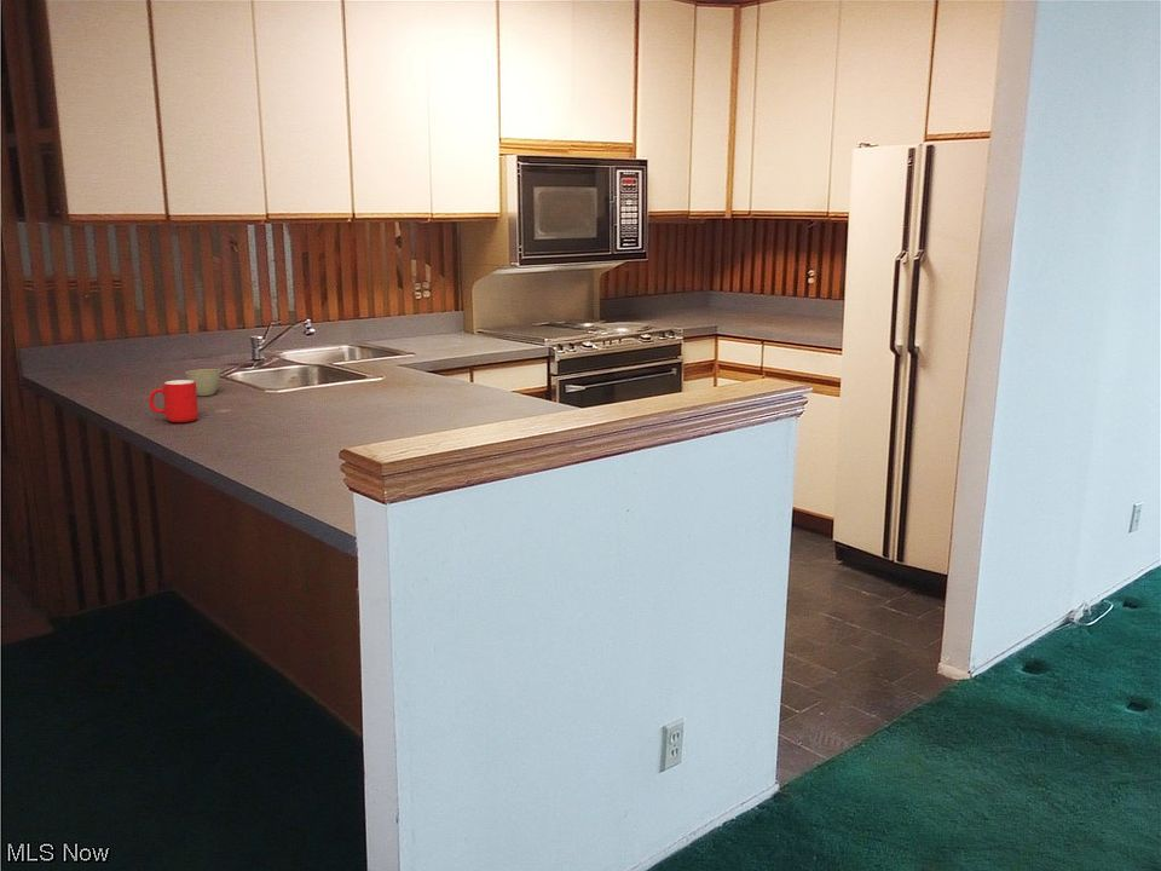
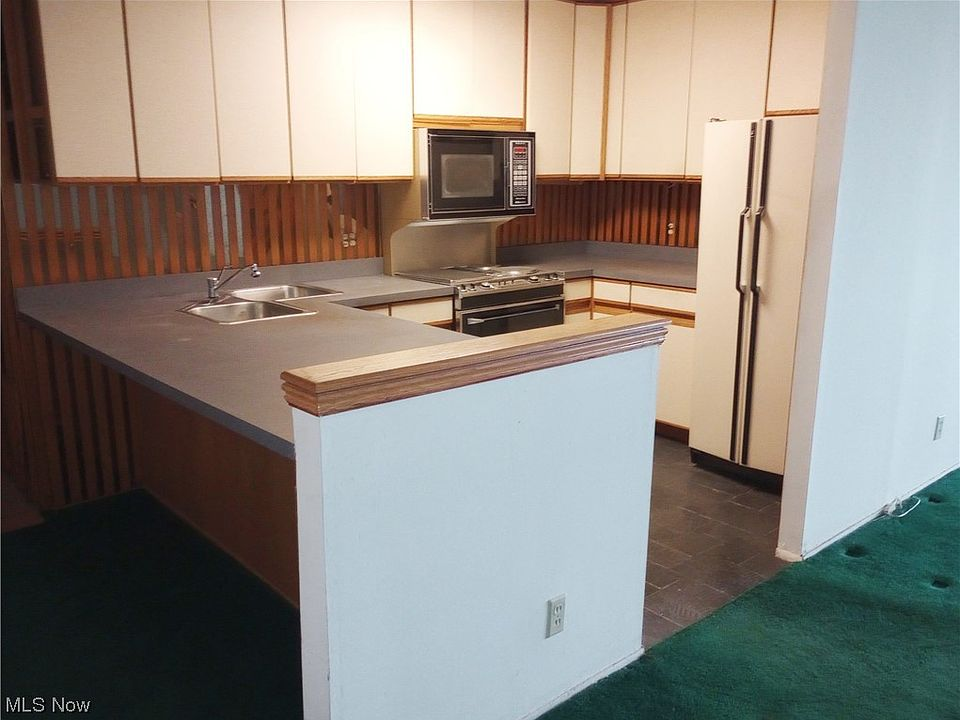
- flower pot [185,368,223,397]
- cup [148,379,200,423]
